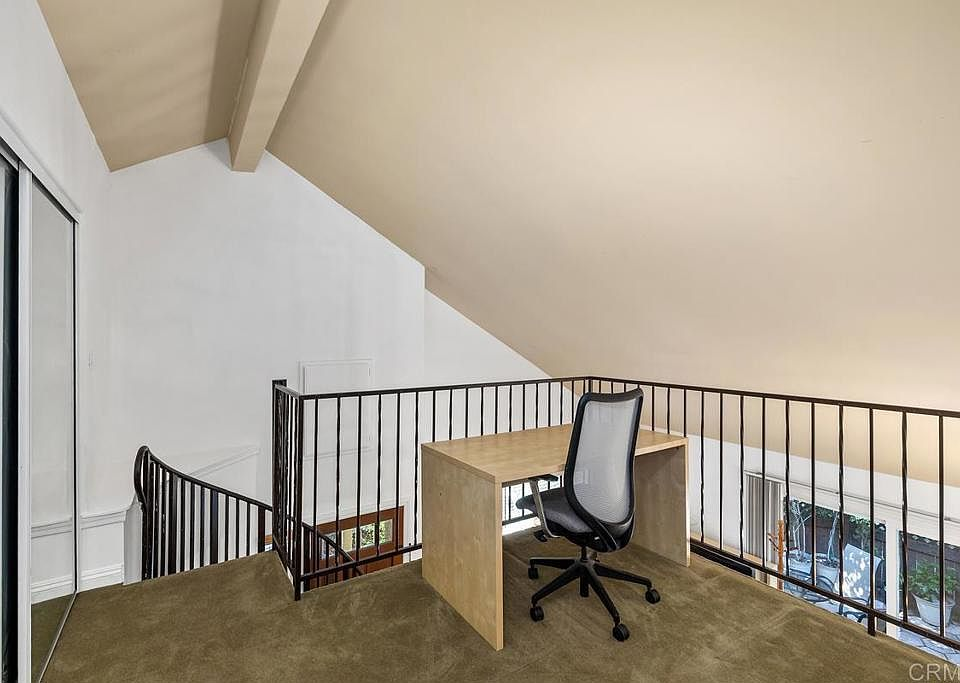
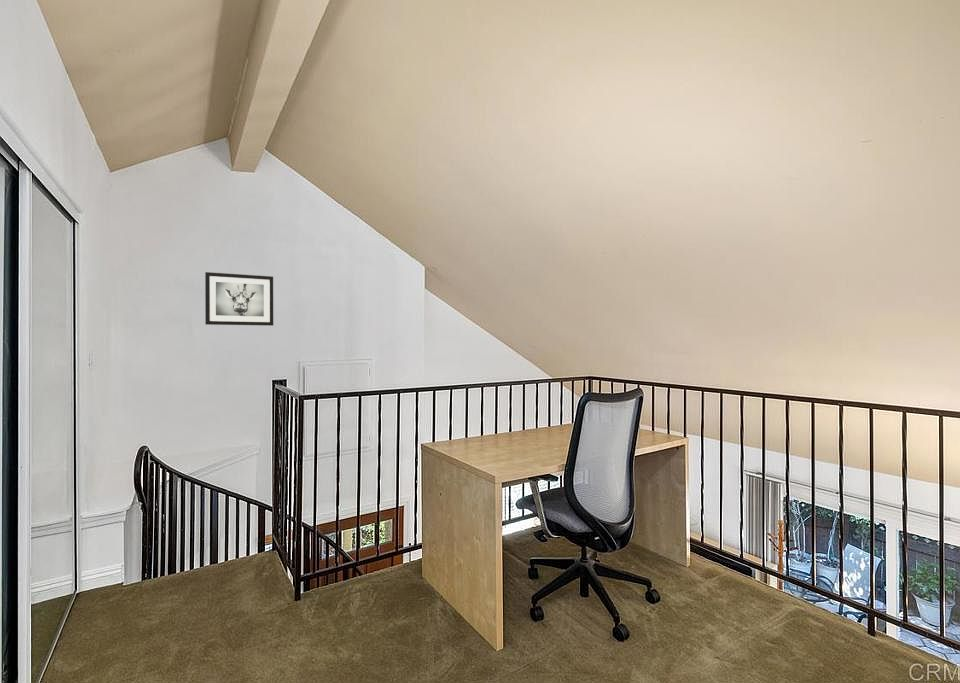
+ wall art [204,271,274,327]
